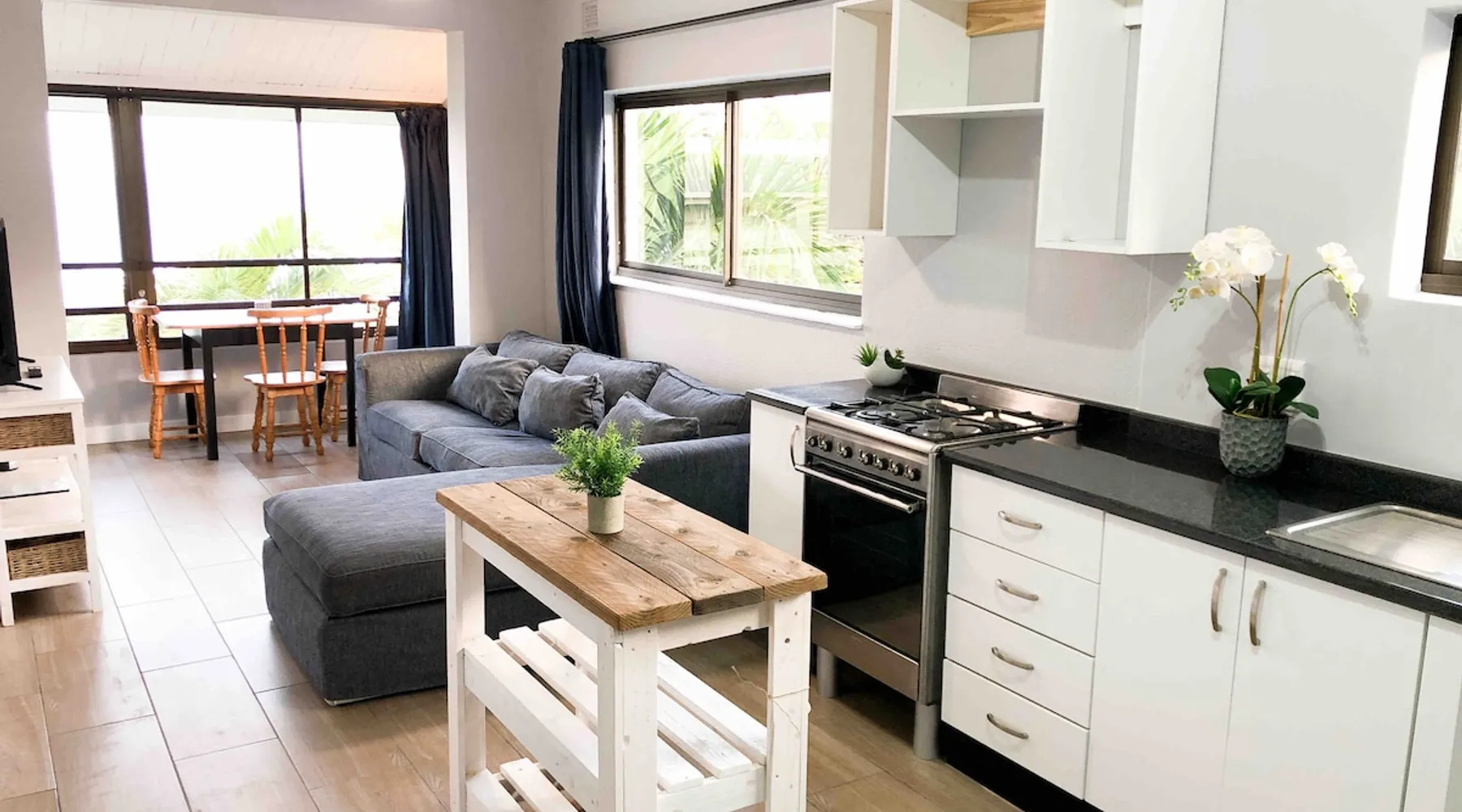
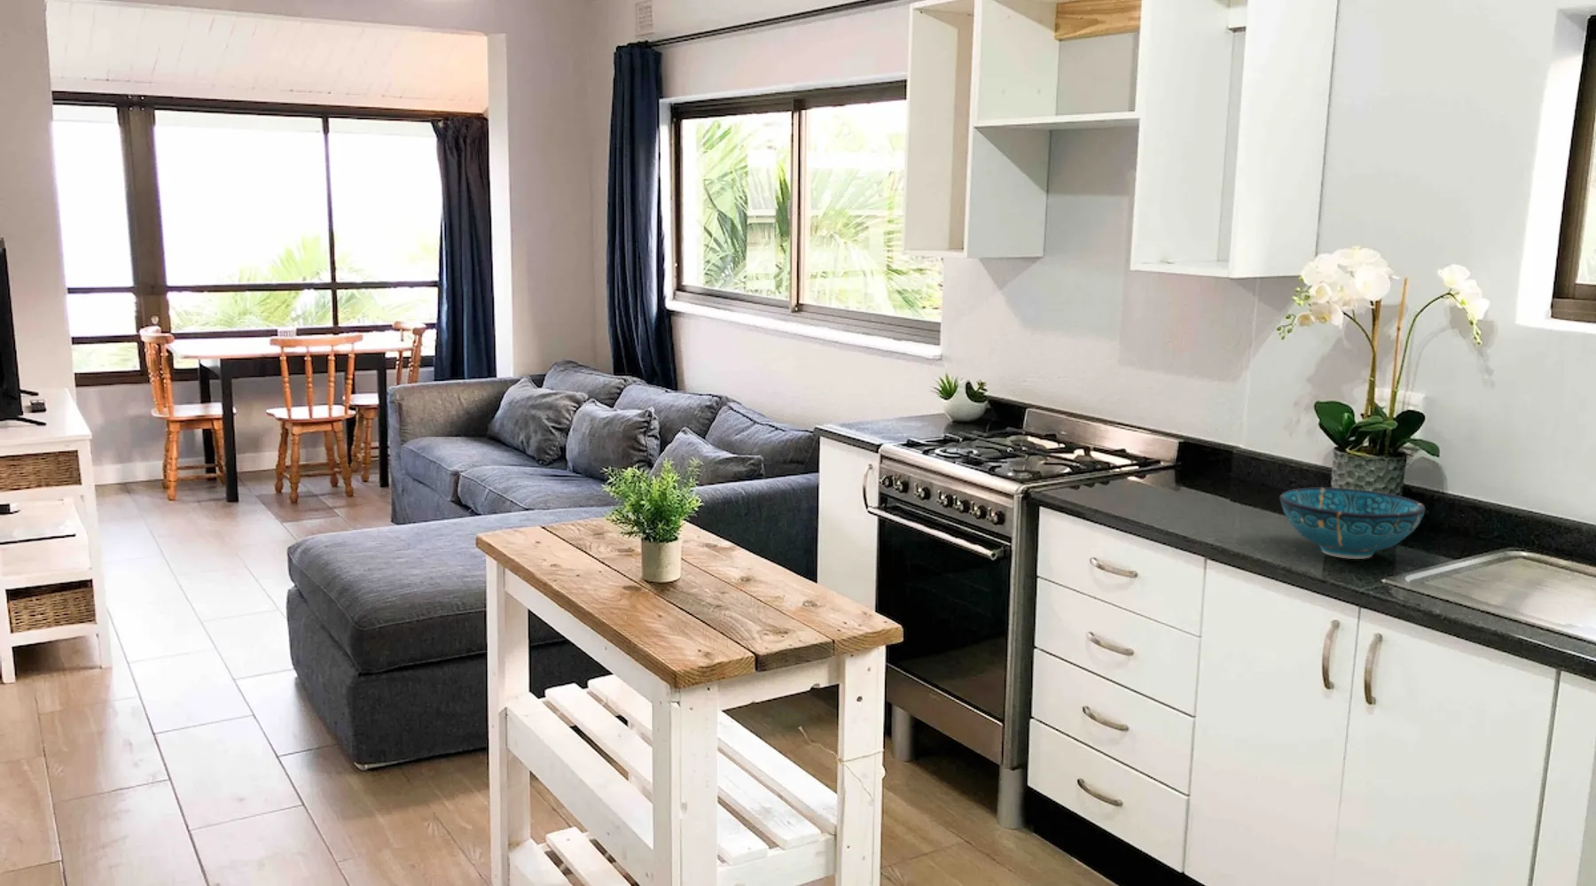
+ decorative bowl [1278,487,1427,560]
